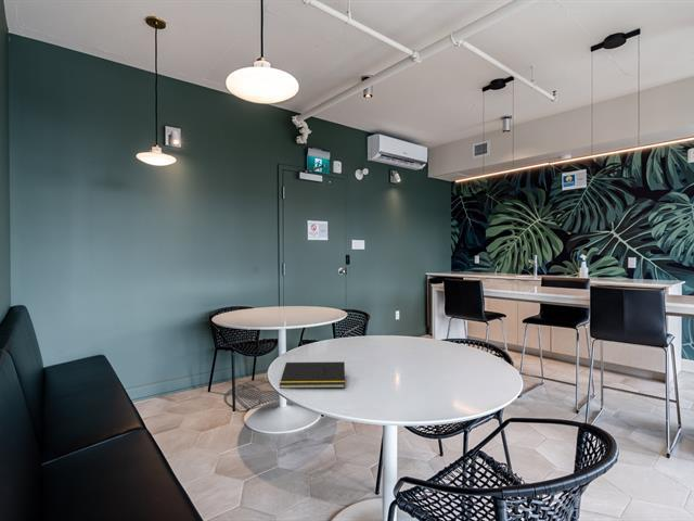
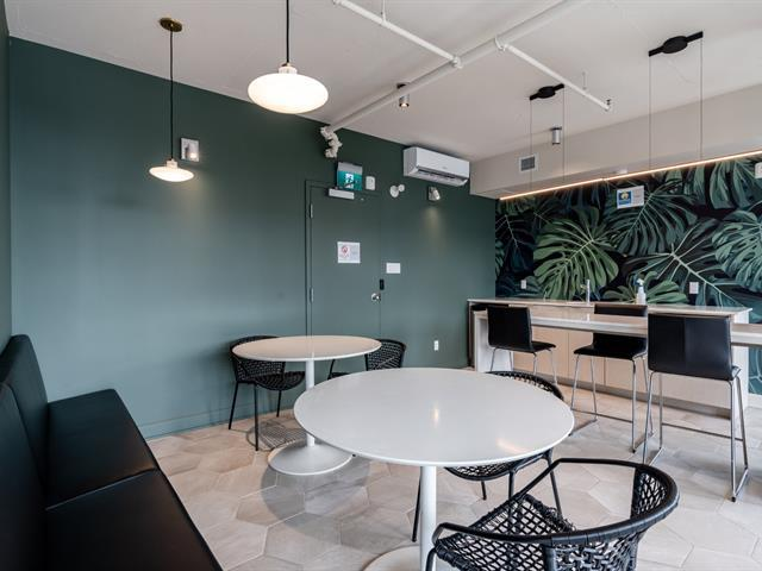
- notepad [279,360,346,390]
